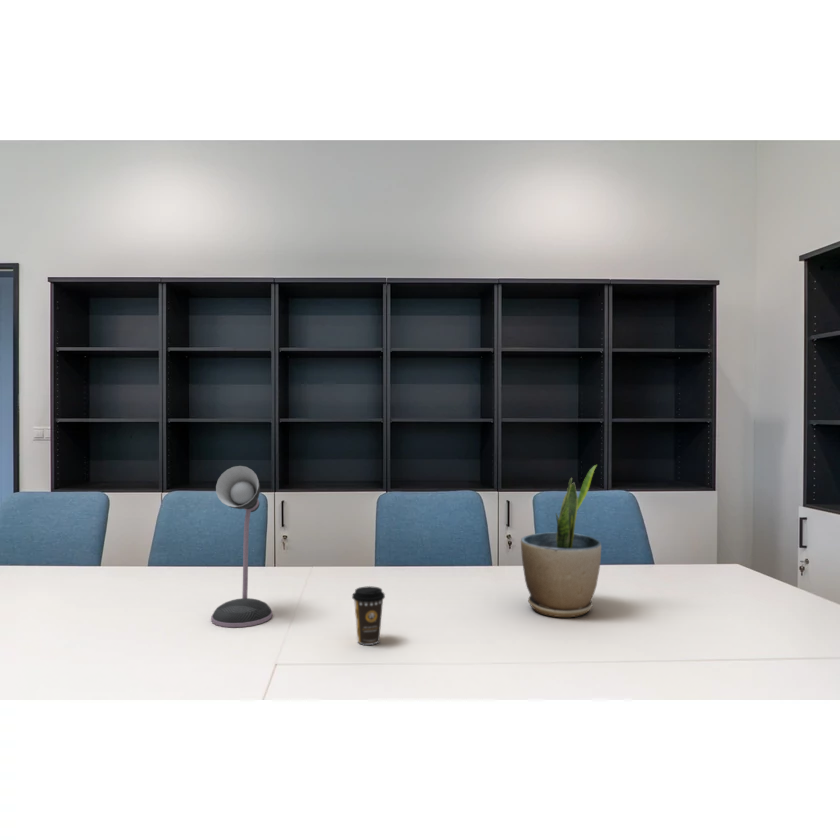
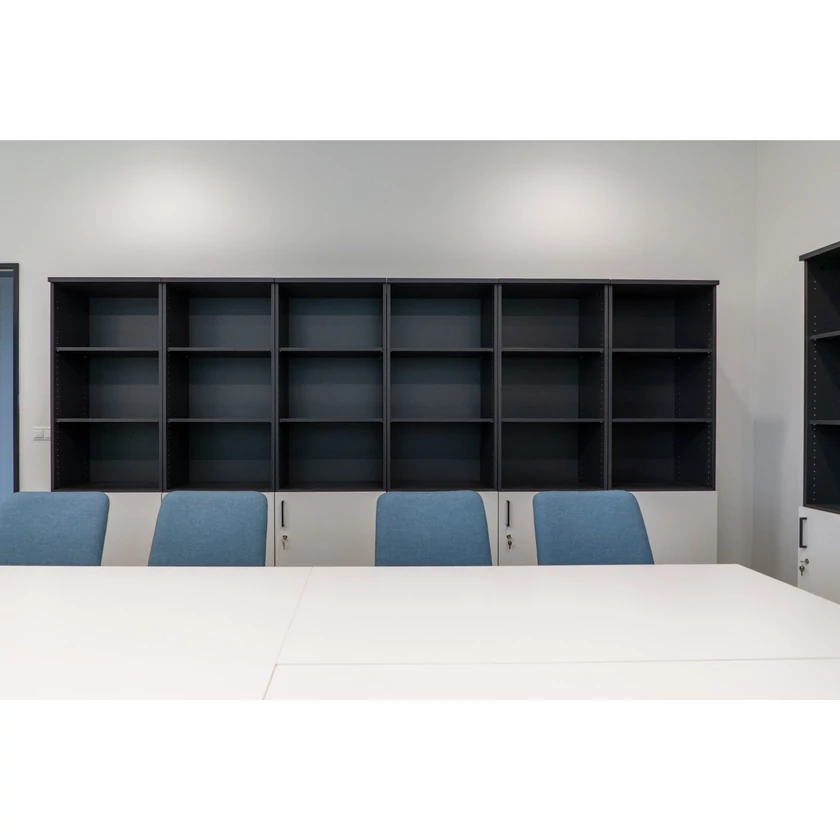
- potted plant [520,464,602,618]
- desk lamp [210,465,273,628]
- coffee cup [351,585,386,646]
